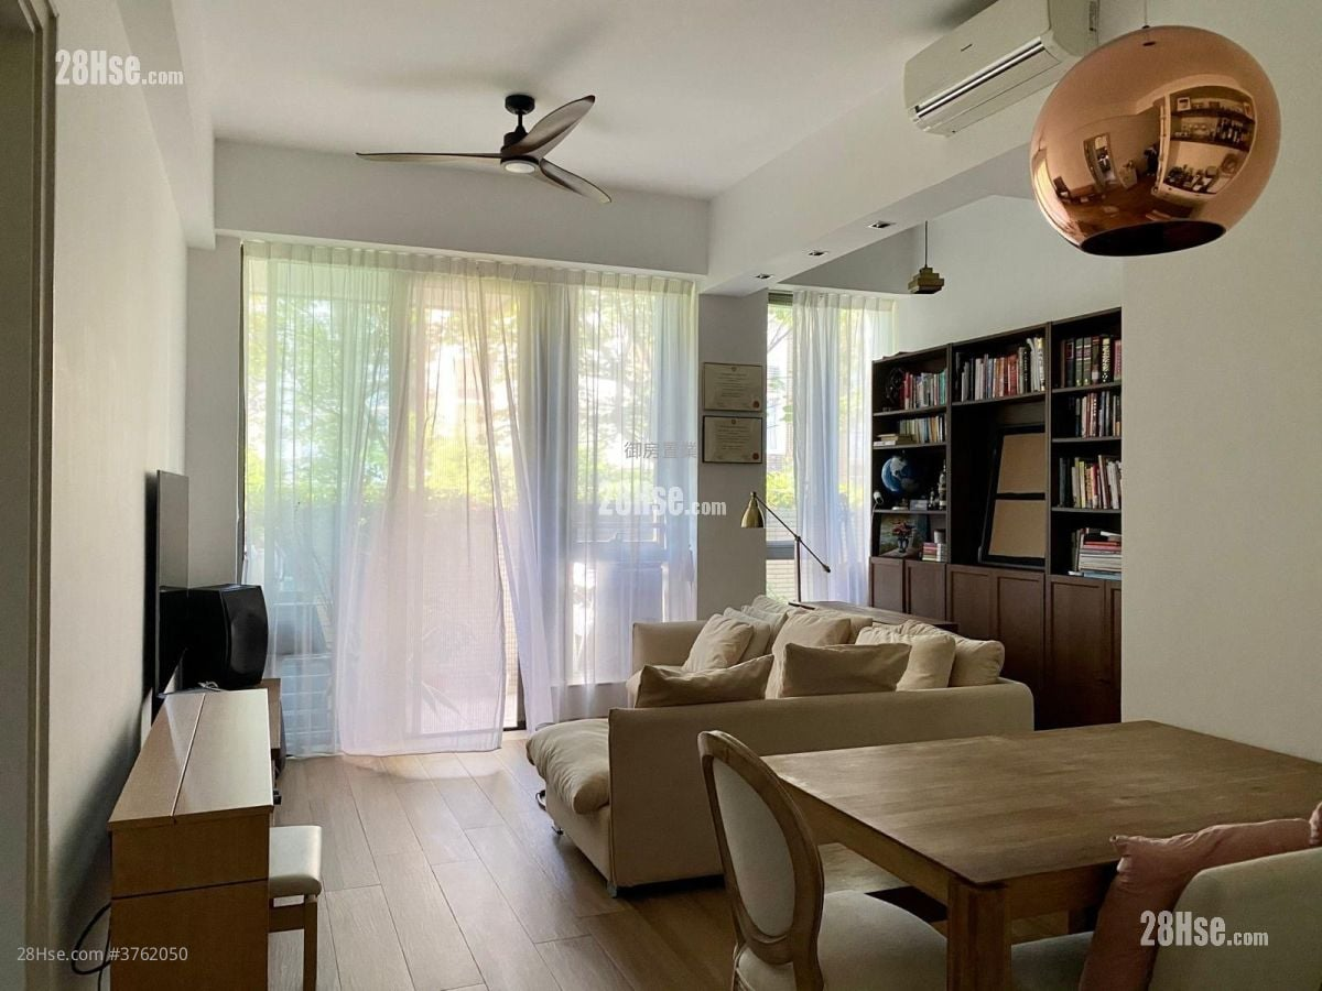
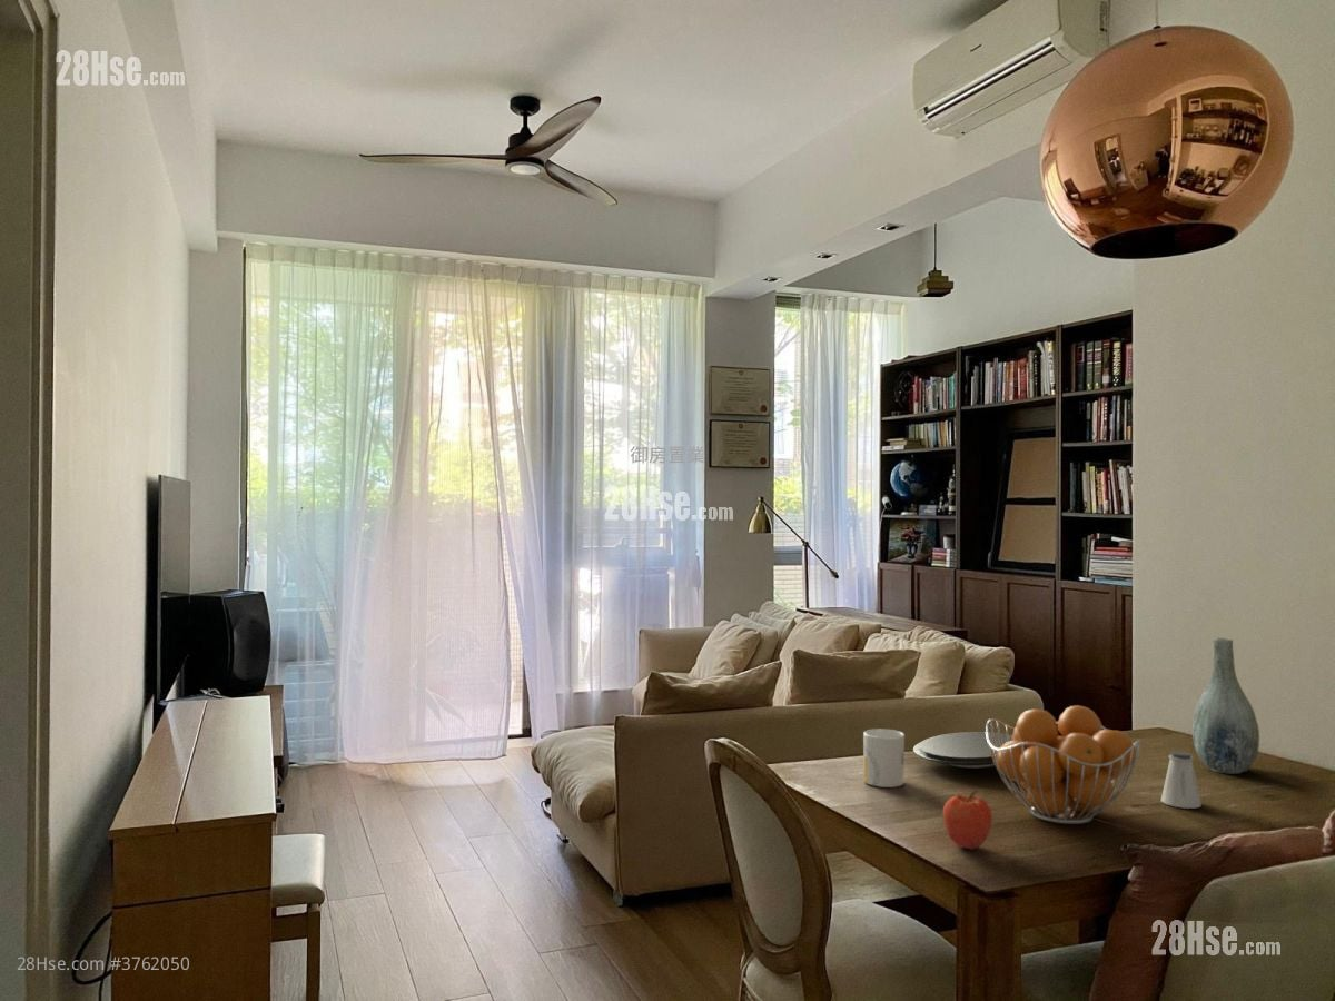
+ apple [942,790,993,851]
+ mug [862,727,906,789]
+ fruit basket [985,704,1143,825]
+ saltshaker [1160,750,1203,810]
+ vase [1191,637,1260,775]
+ plate [912,731,1012,770]
